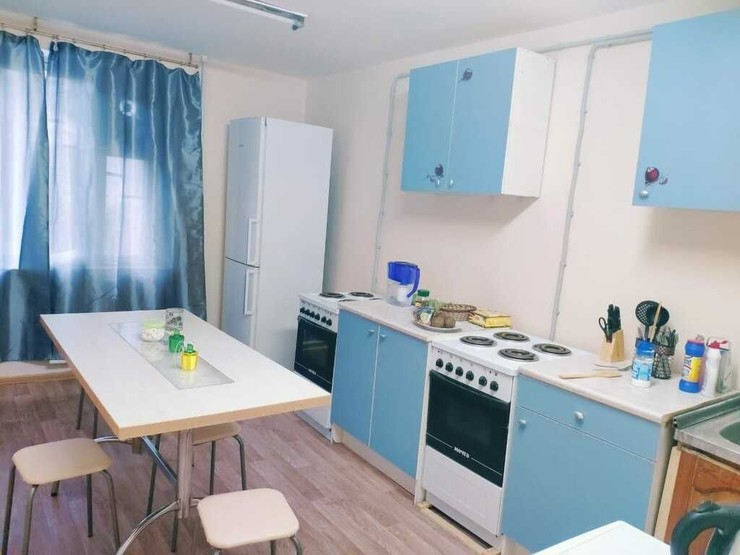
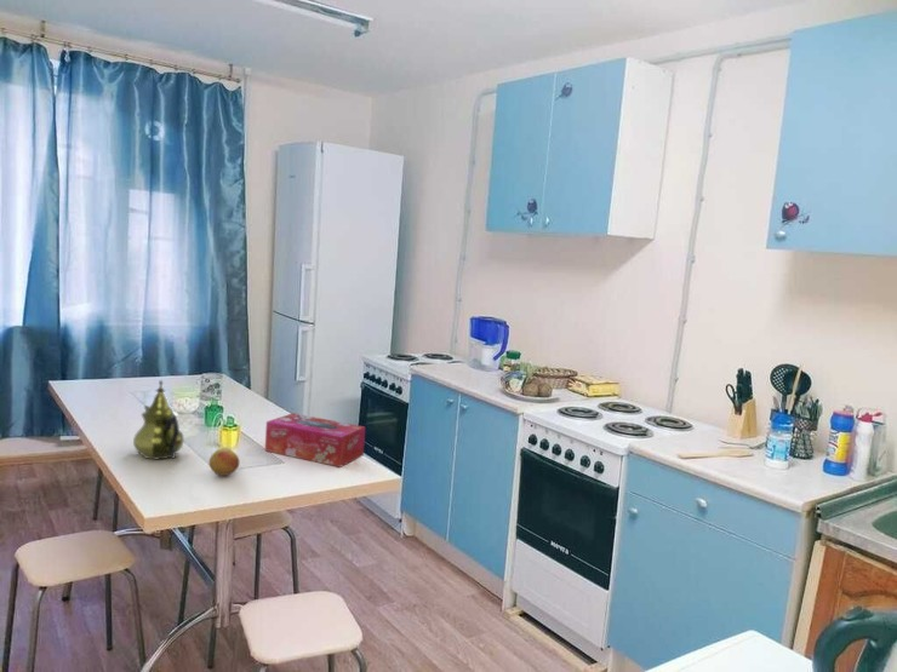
+ tissue box [264,412,366,469]
+ teapot [132,379,185,460]
+ fruit [207,447,240,477]
